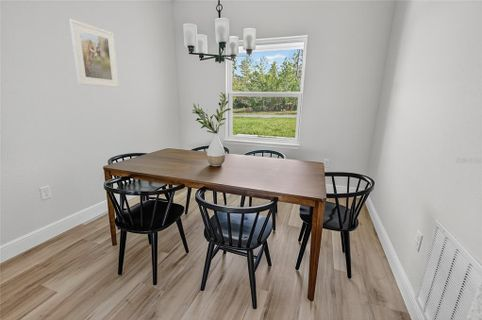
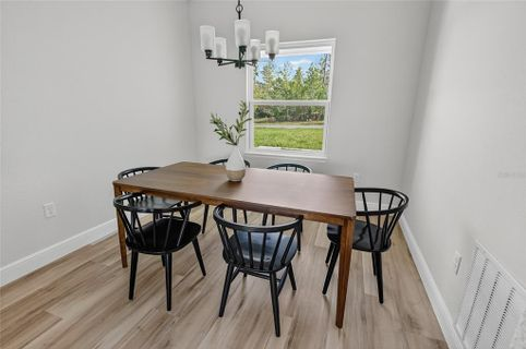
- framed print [68,18,120,88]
